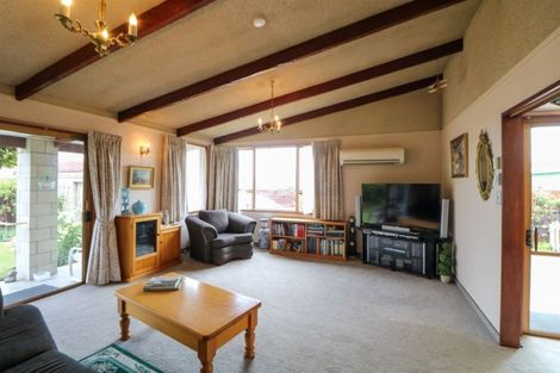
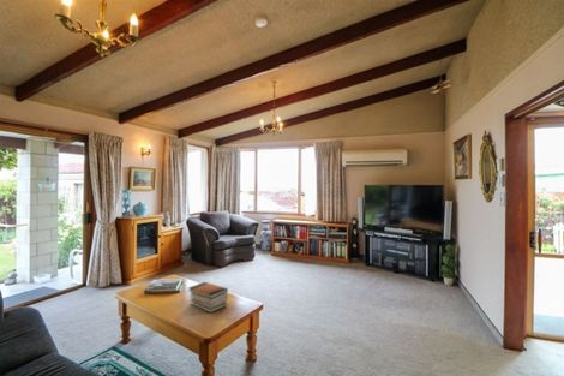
+ book stack [187,281,229,314]
